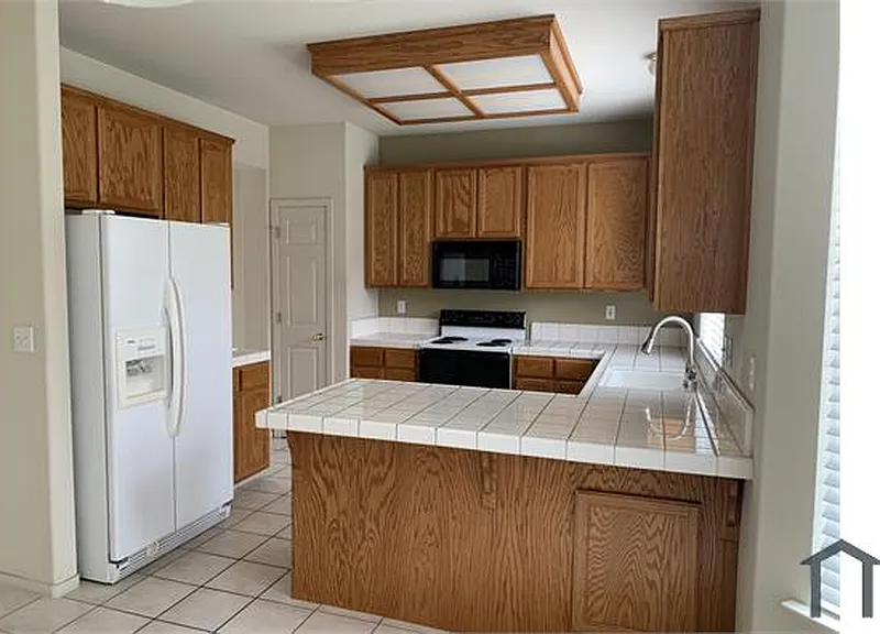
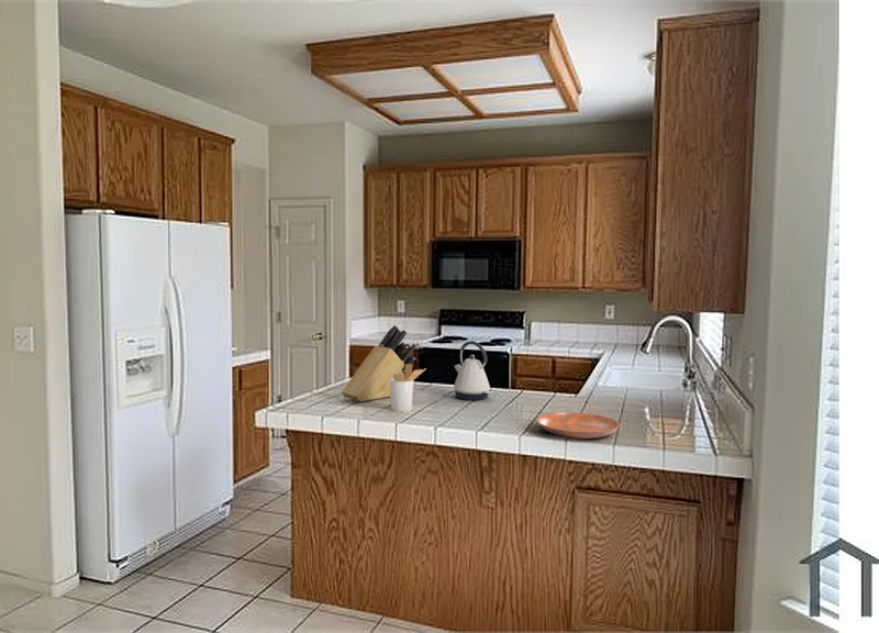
+ knife block [341,324,418,402]
+ kettle [453,340,491,401]
+ utensil holder [389,364,427,412]
+ bowl [536,411,621,440]
